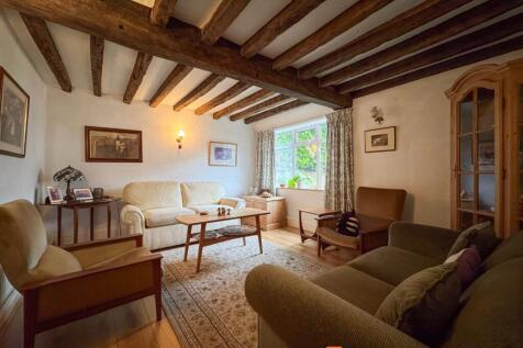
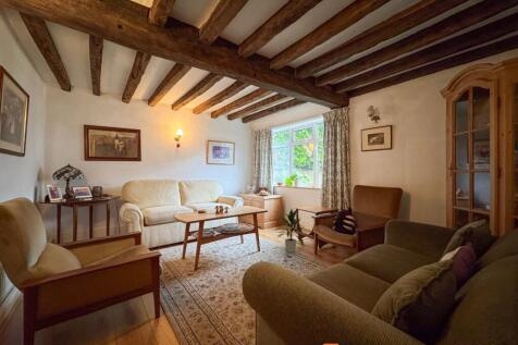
+ indoor plant [272,208,305,254]
